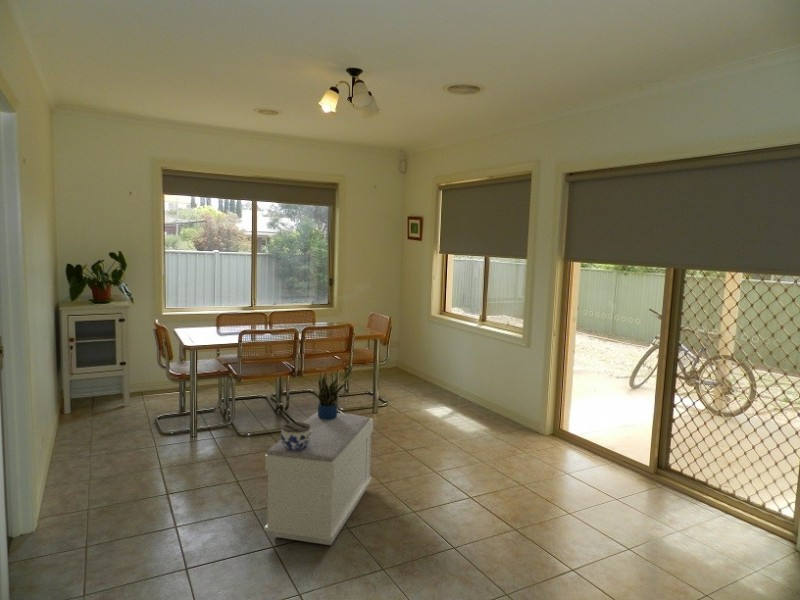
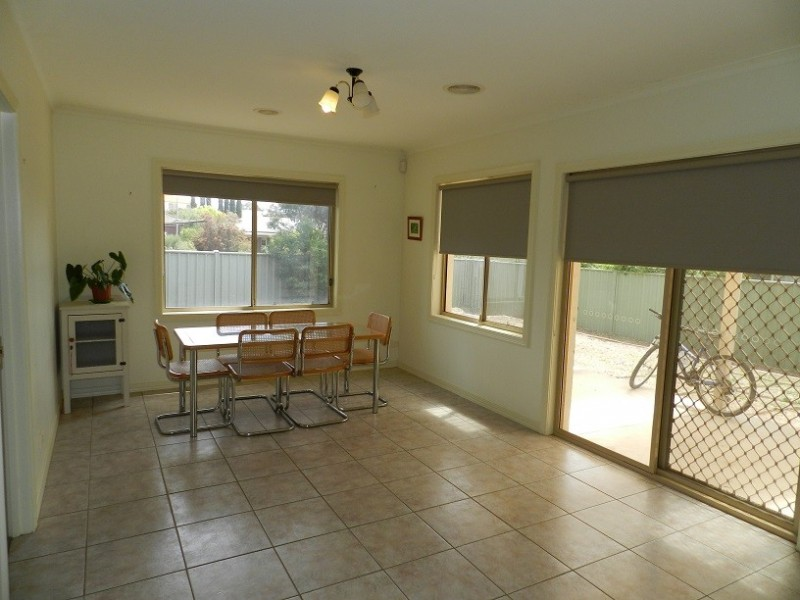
- jar [280,421,312,451]
- bench [263,411,375,546]
- potted plant [317,366,353,420]
